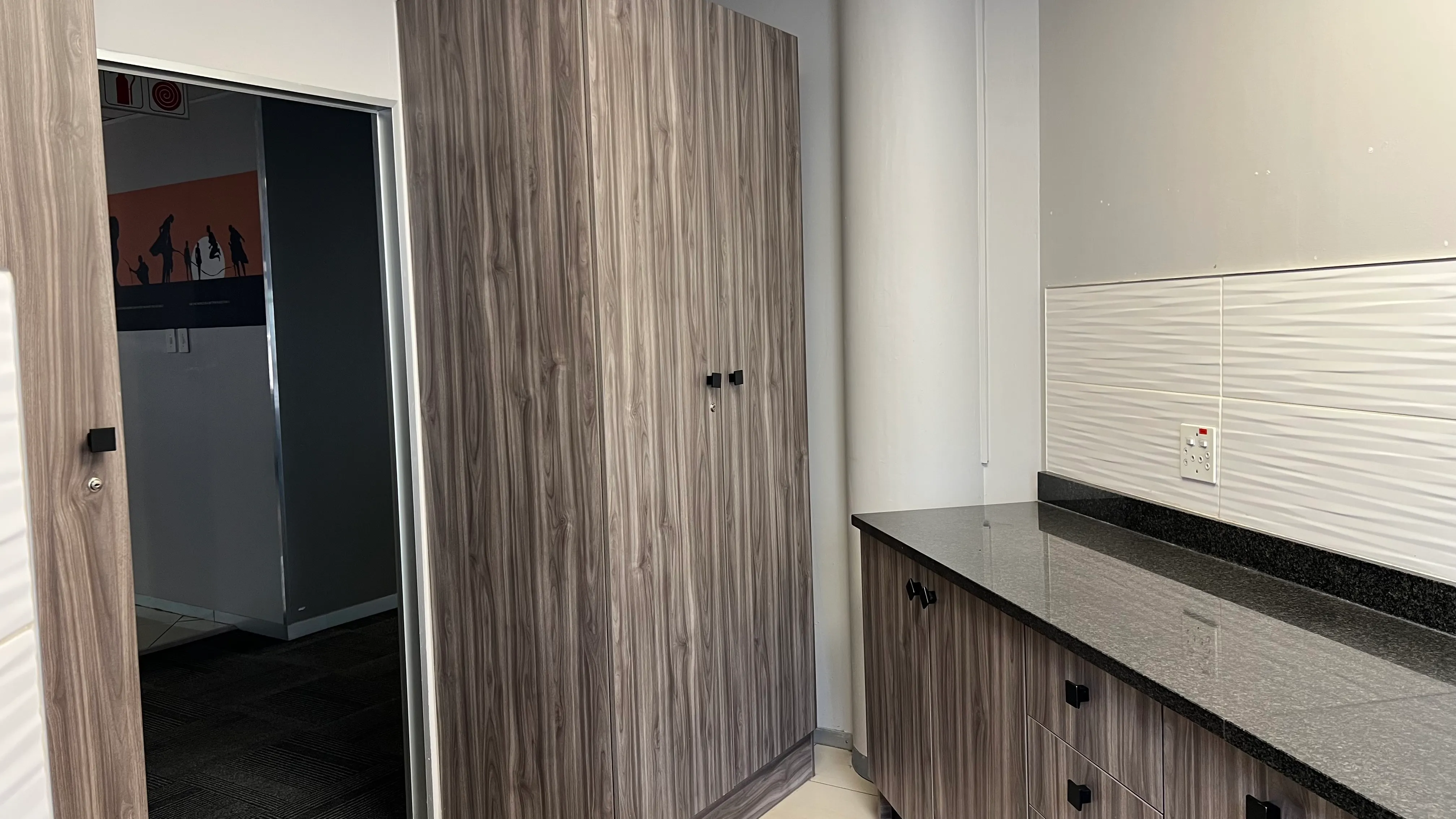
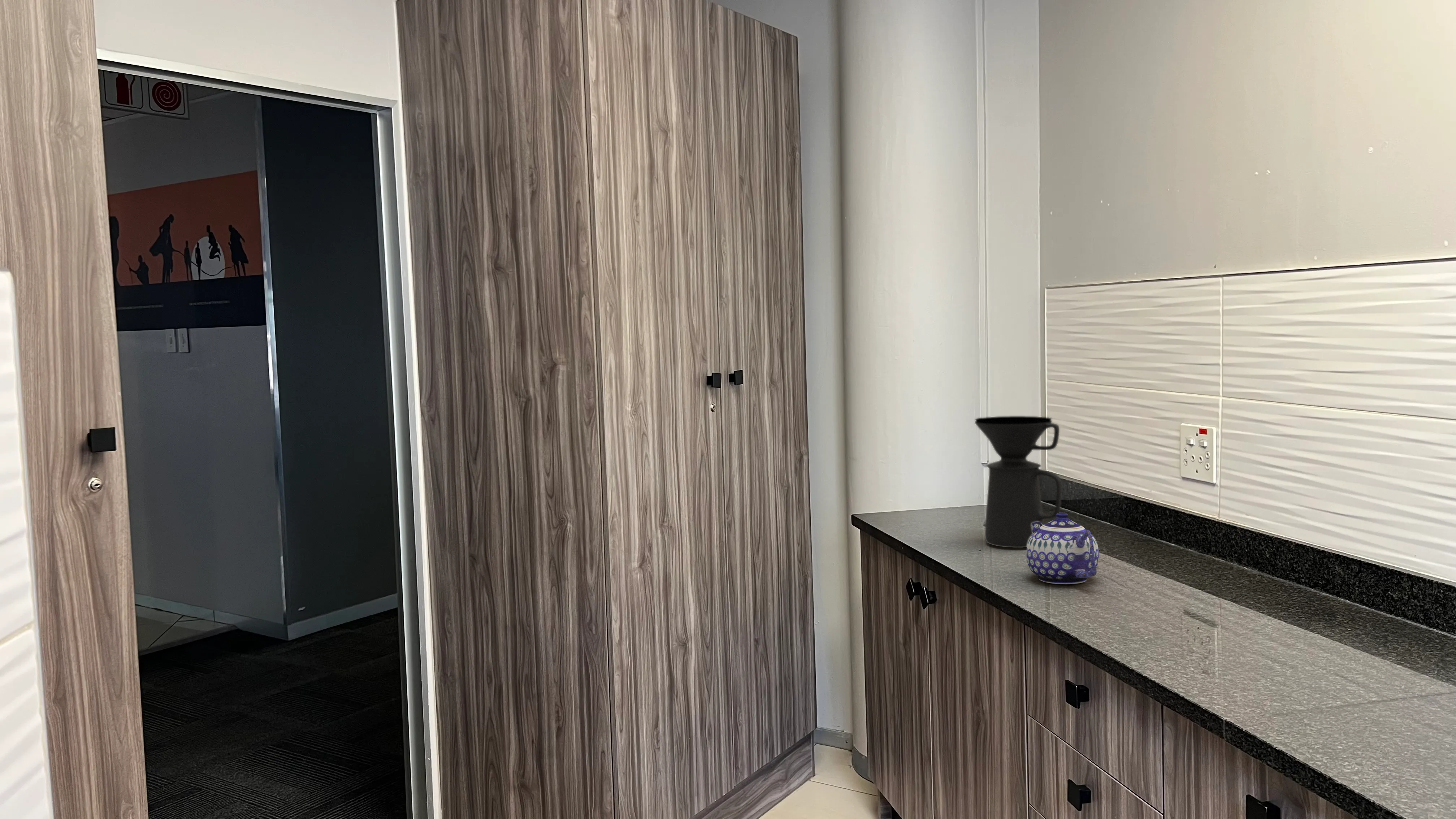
+ coffee maker [974,416,1062,548]
+ teapot [1026,512,1099,585]
